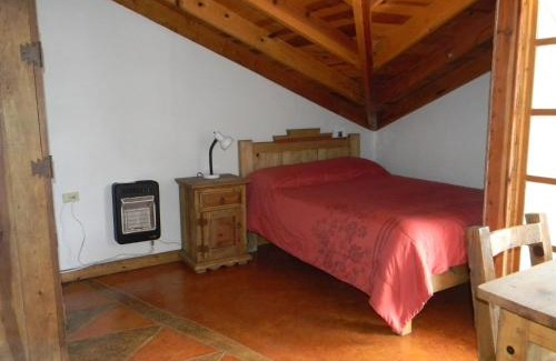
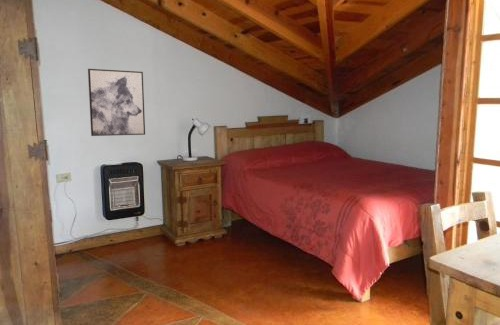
+ wall art [87,68,146,137]
